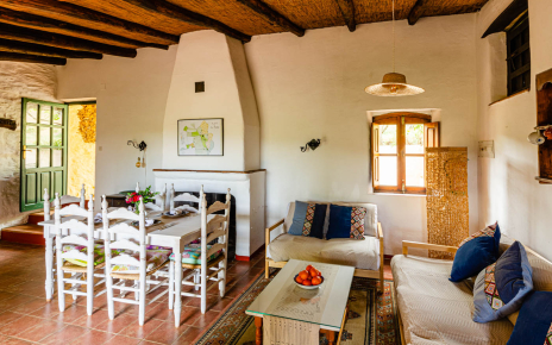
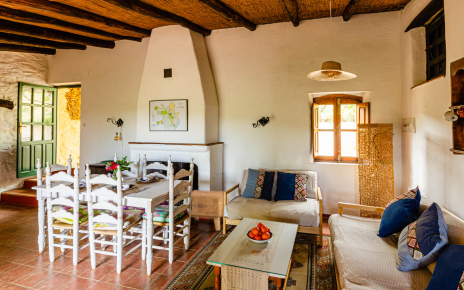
+ side table [190,189,230,232]
